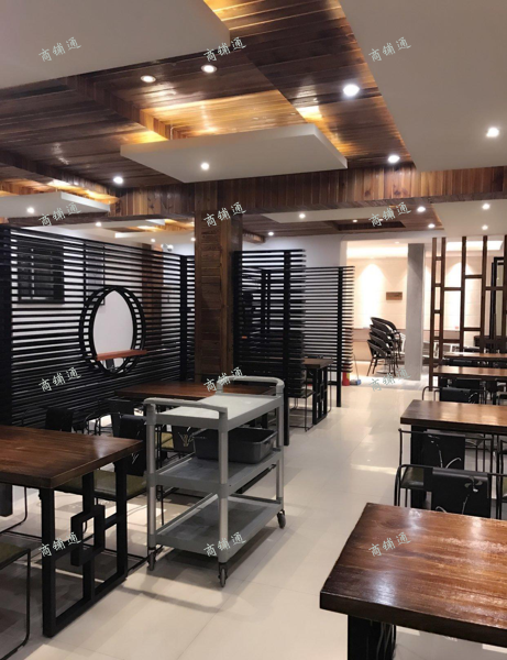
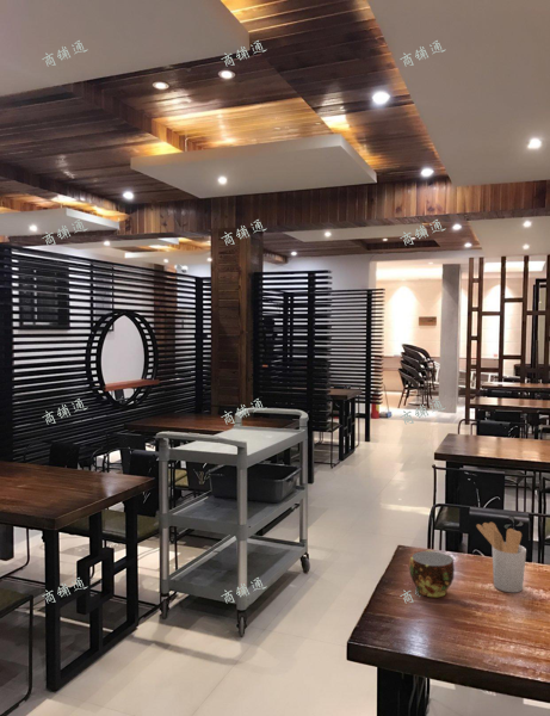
+ utensil holder [476,521,527,593]
+ cup [408,549,456,598]
